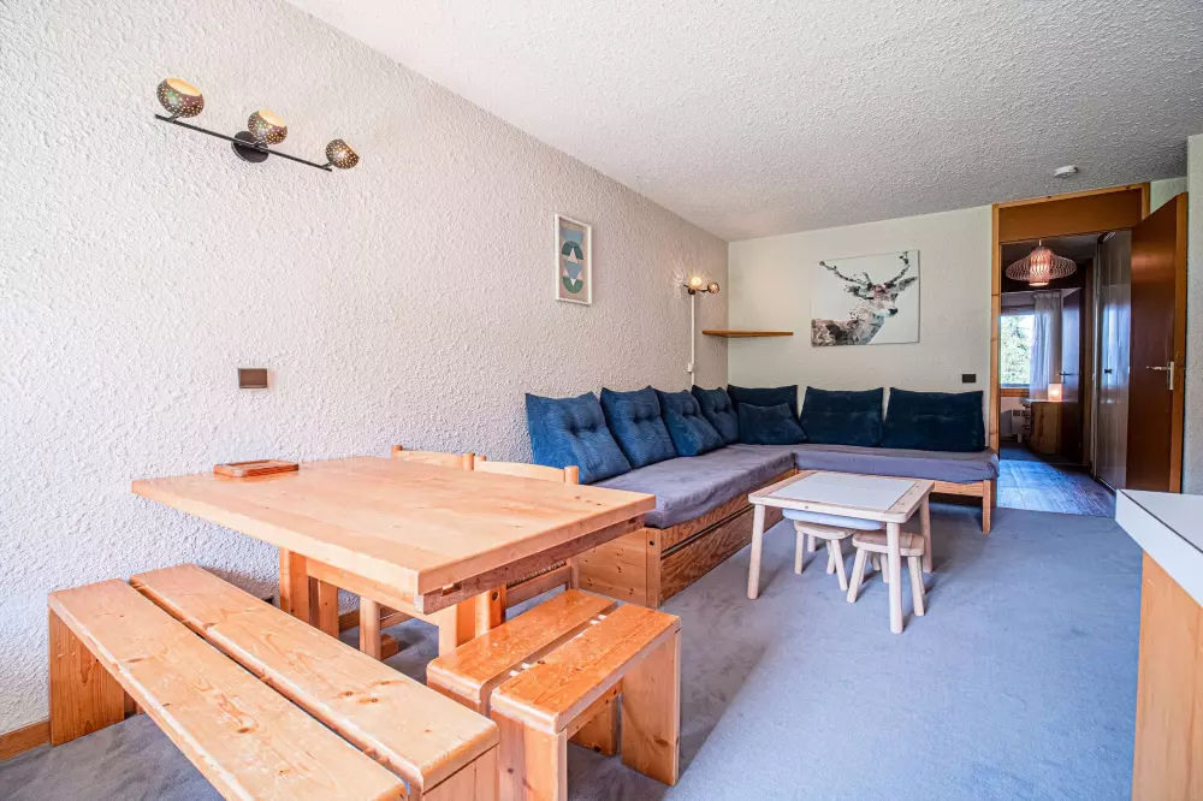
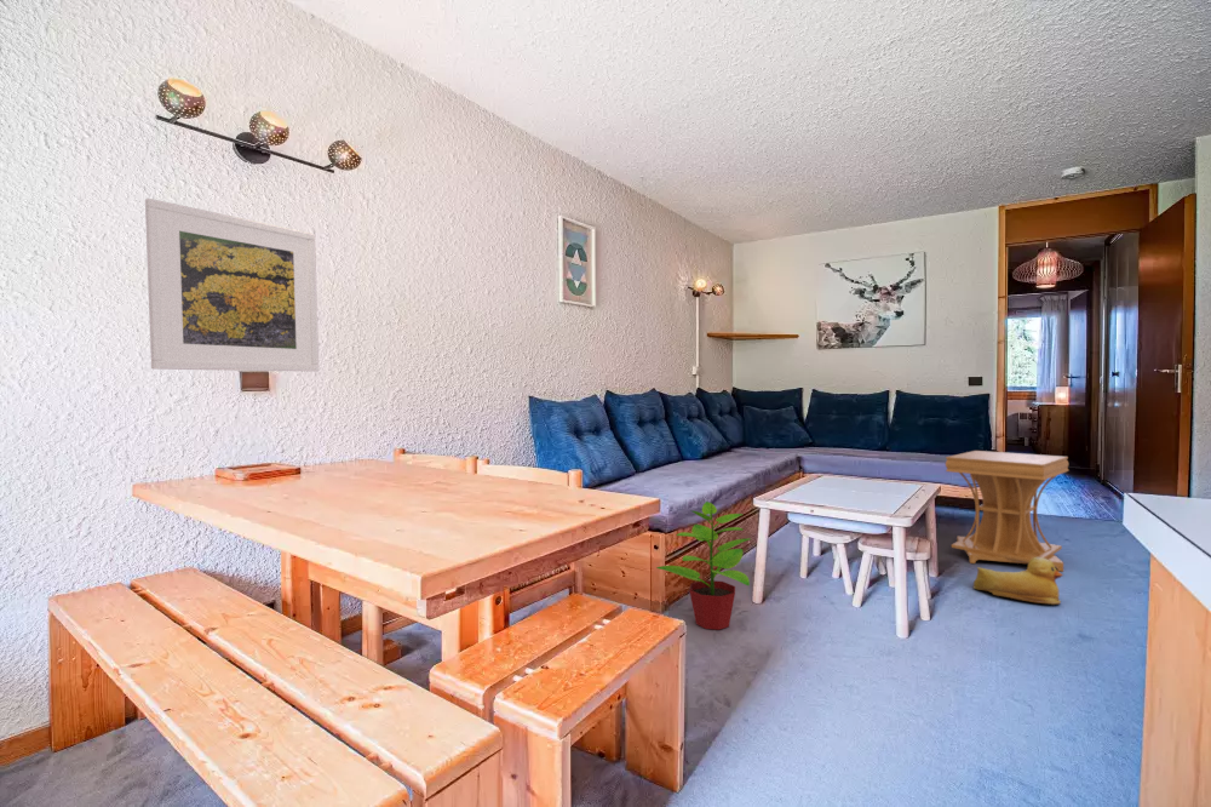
+ potted plant [655,500,751,631]
+ side table [945,450,1071,573]
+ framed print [144,198,320,373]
+ rubber duck [972,557,1064,606]
